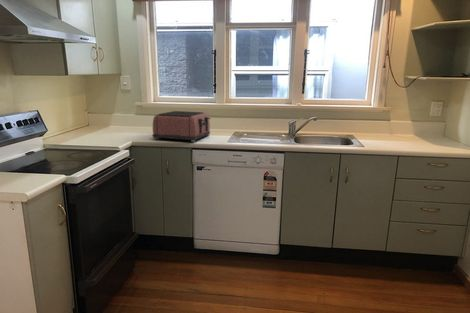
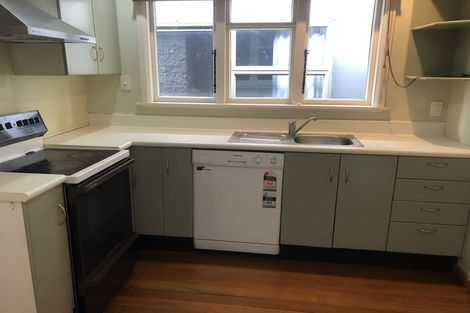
- toaster [151,110,212,143]
